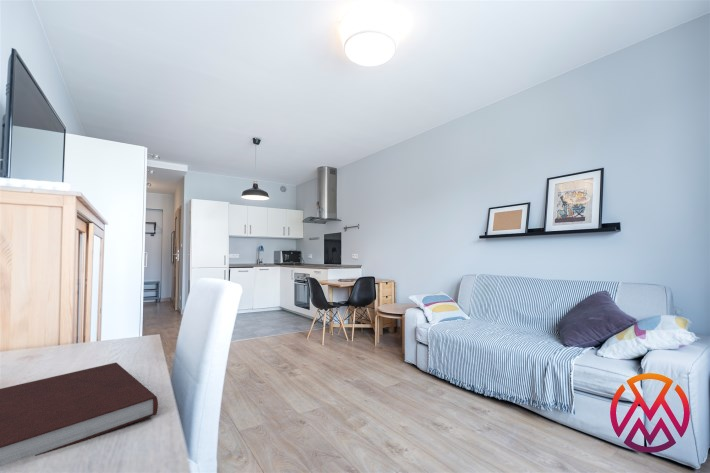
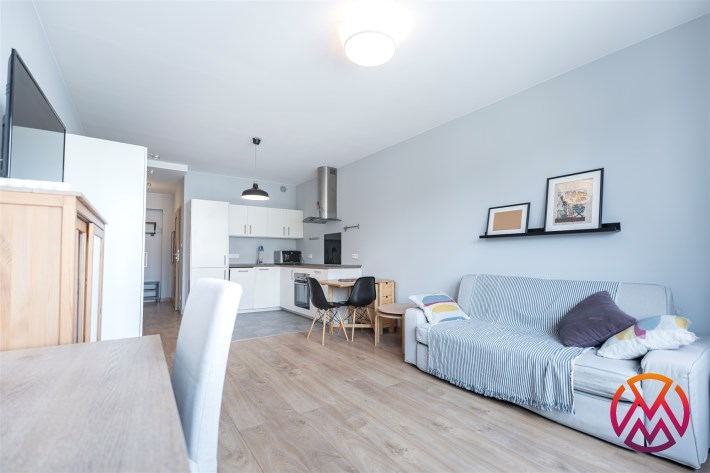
- notebook [0,362,159,467]
